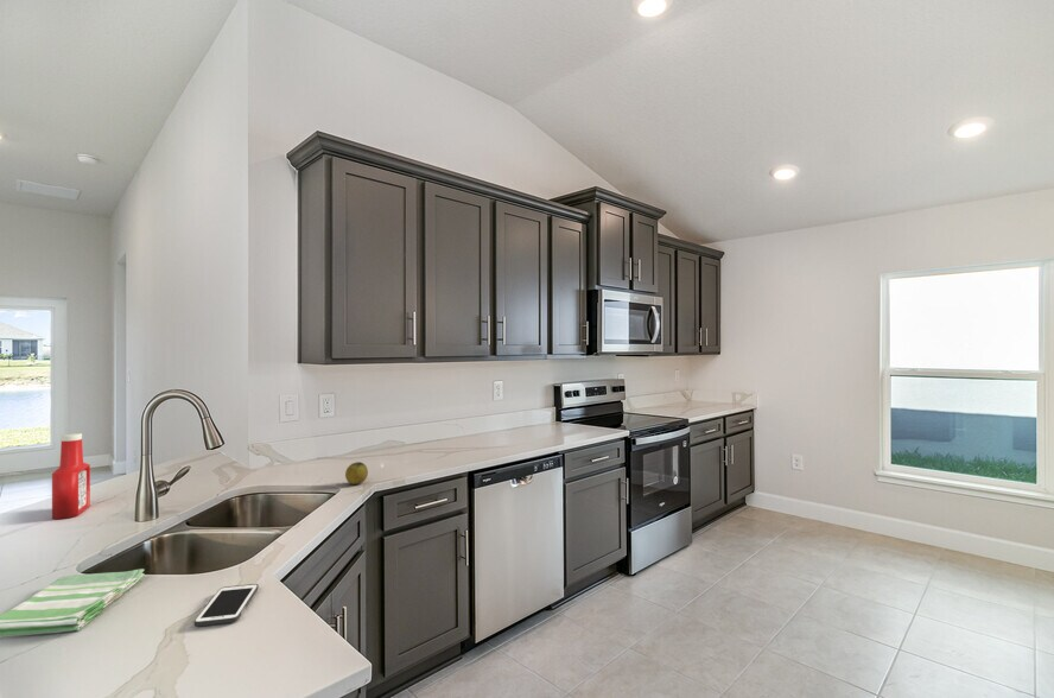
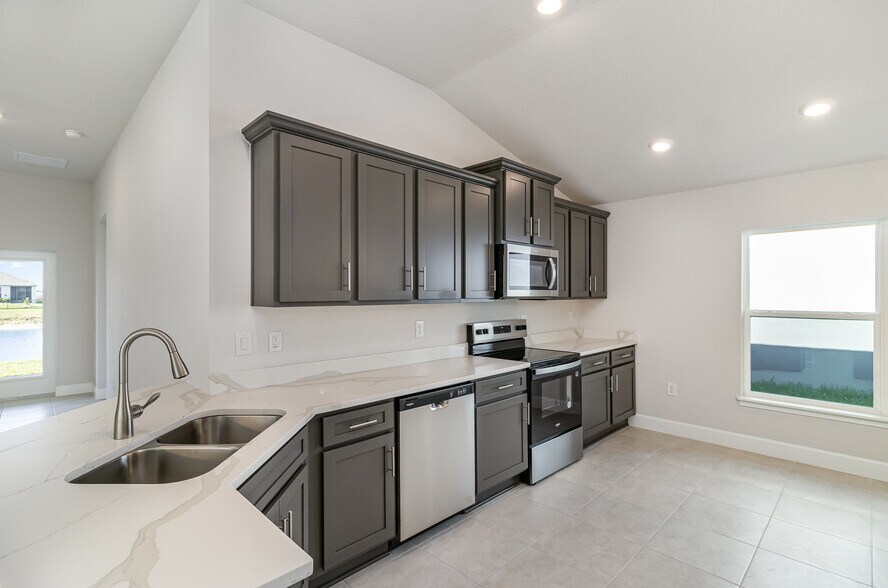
- cell phone [192,583,260,627]
- soap bottle [51,432,91,520]
- fruit [344,461,369,486]
- dish towel [0,567,146,639]
